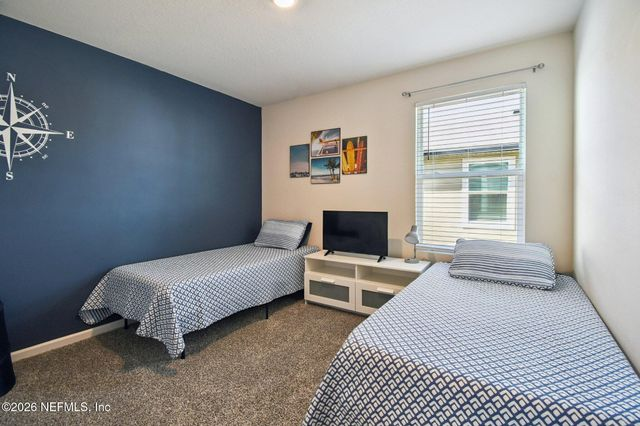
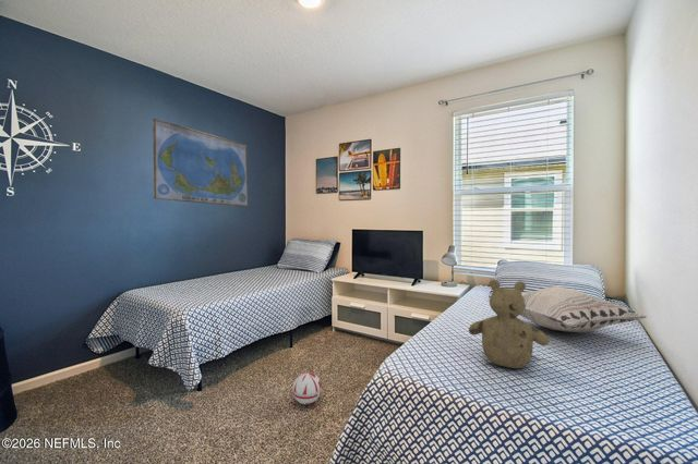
+ decorative pillow [519,285,647,333]
+ ball [291,371,323,405]
+ world map [152,118,249,208]
+ teddy bear [468,279,550,369]
